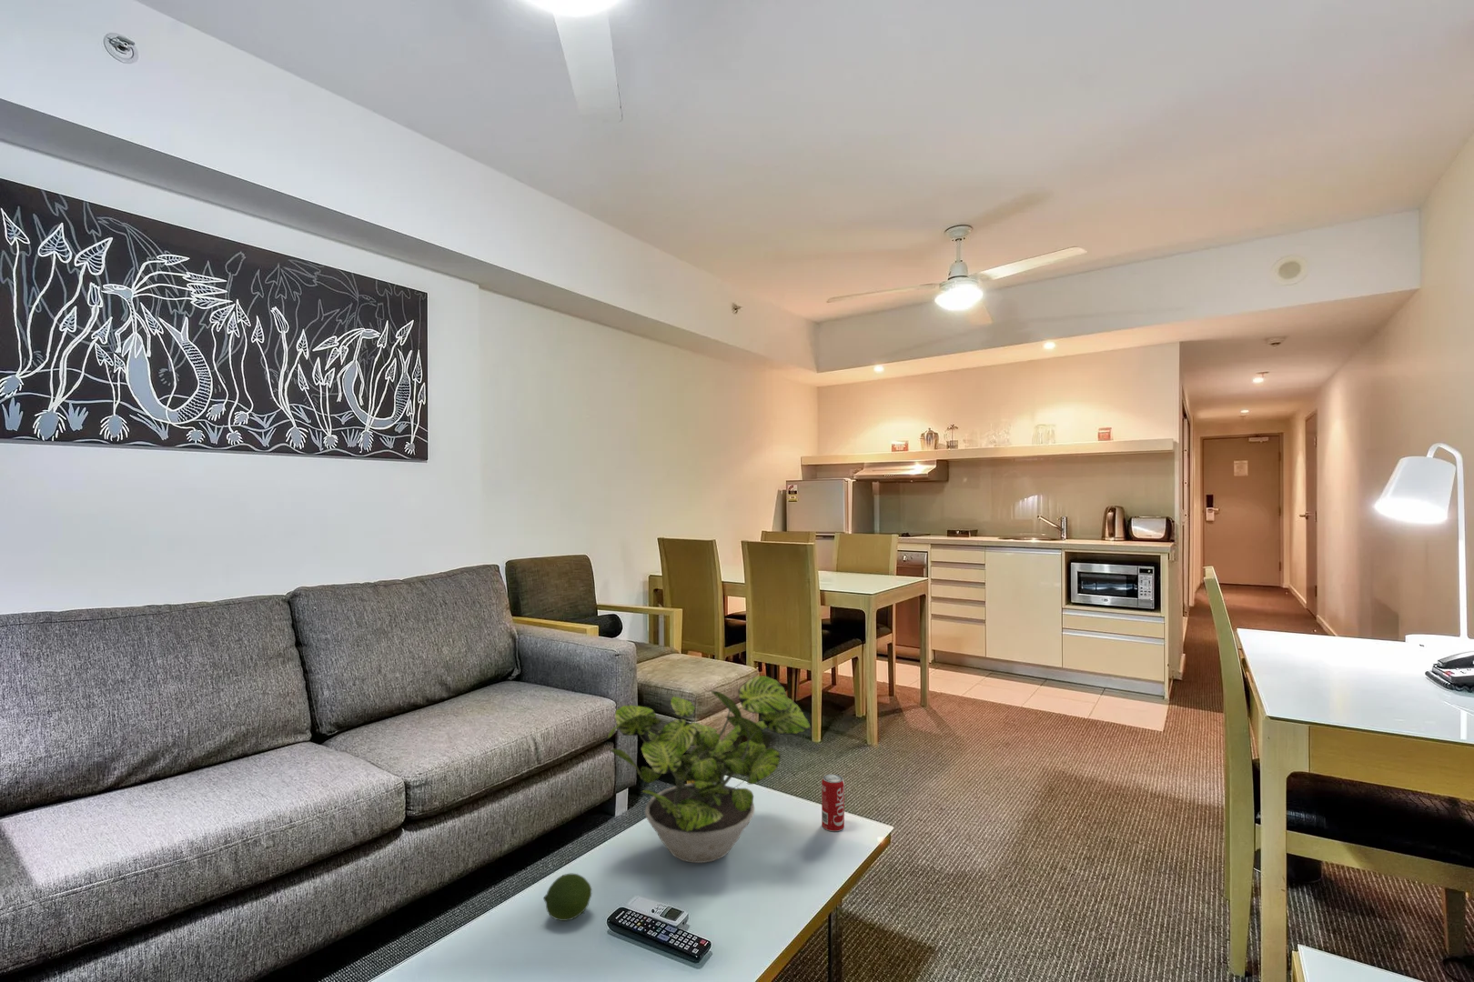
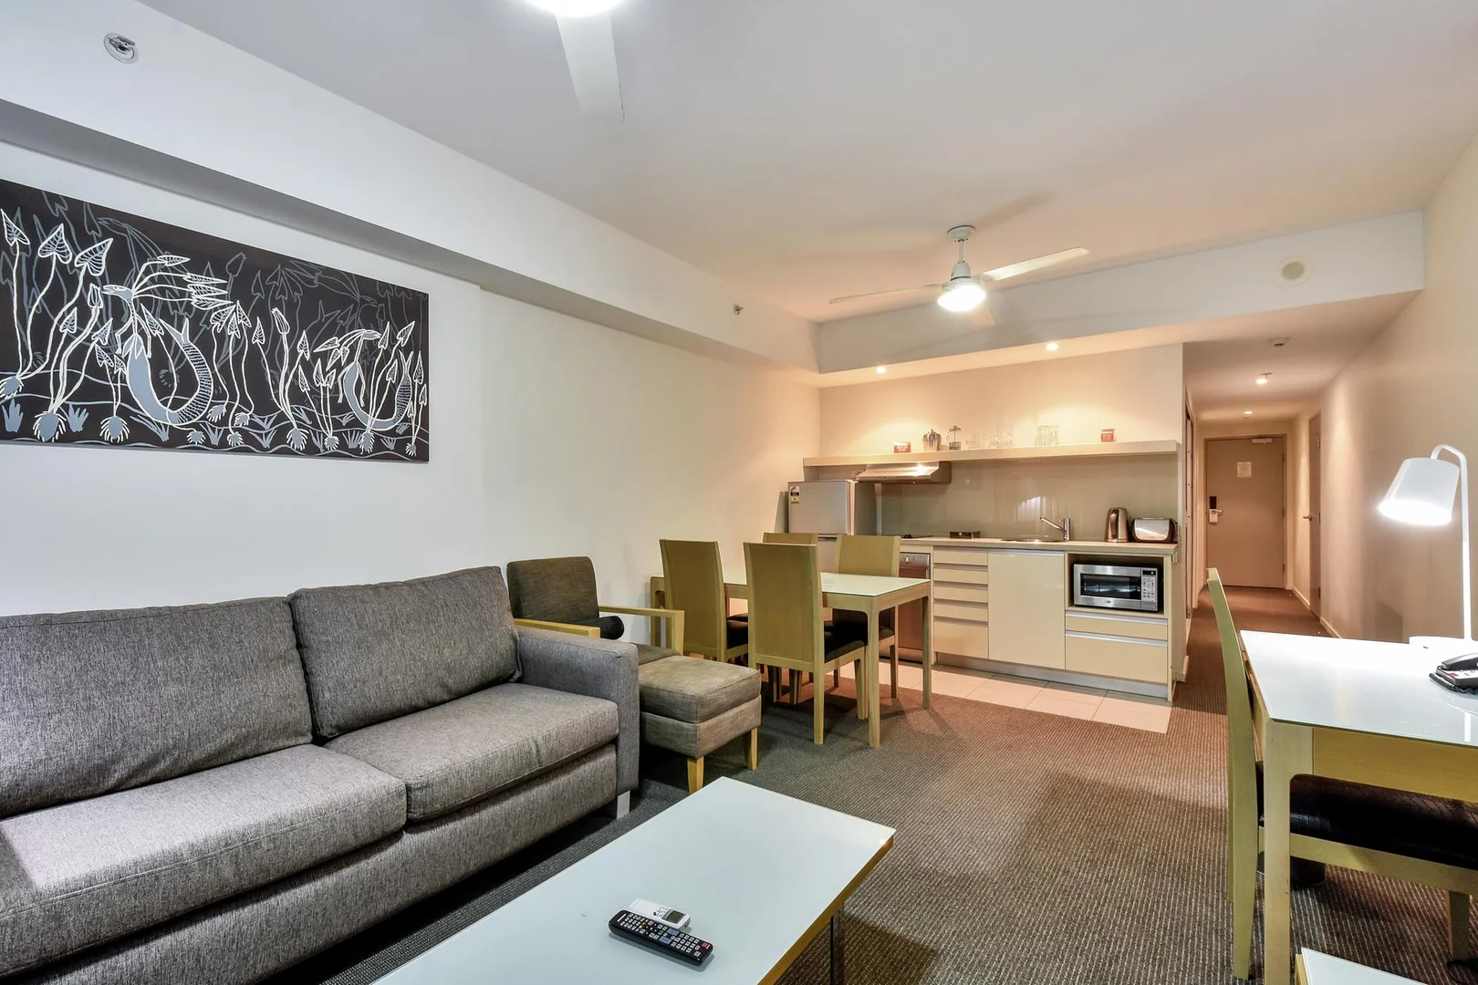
- beverage can [820,774,846,832]
- potted plant [606,675,812,864]
- fruit [543,872,593,922]
